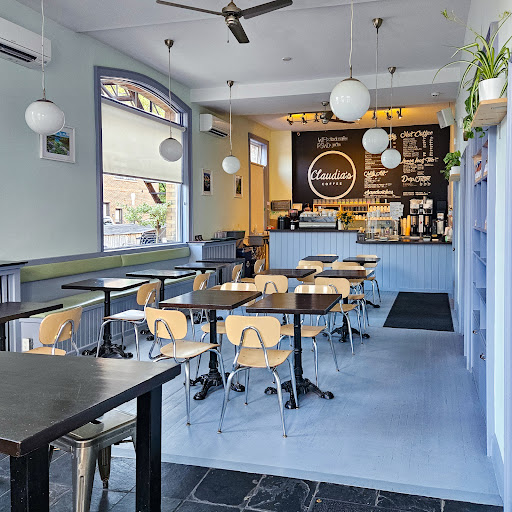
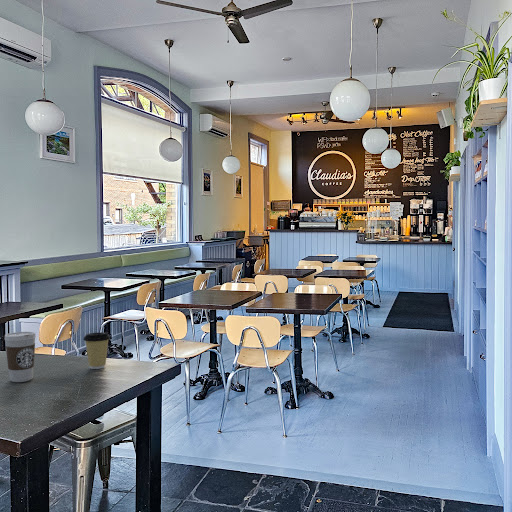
+ coffee cup [4,331,37,383]
+ coffee cup [82,331,111,370]
